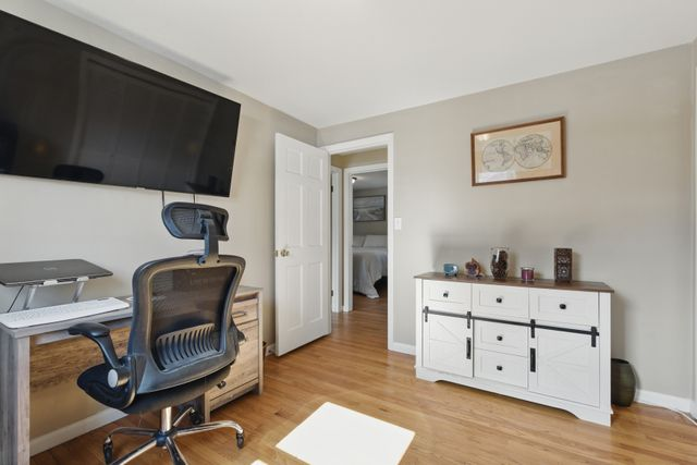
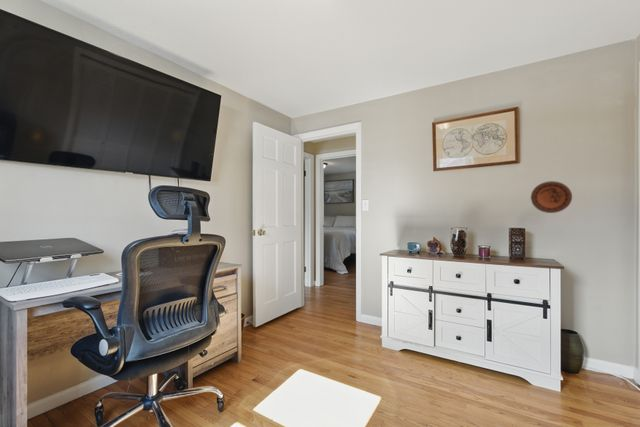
+ decorative plate [530,180,573,214]
